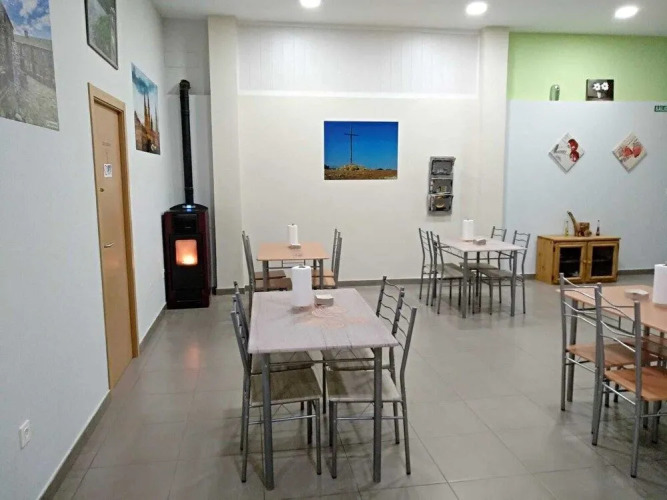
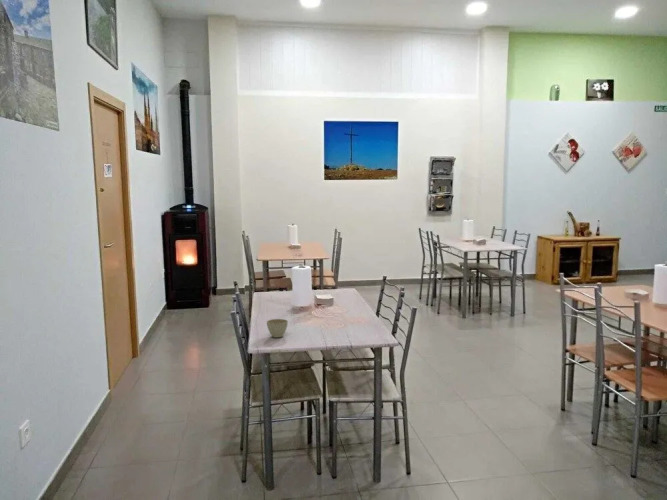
+ flower pot [266,318,289,338]
